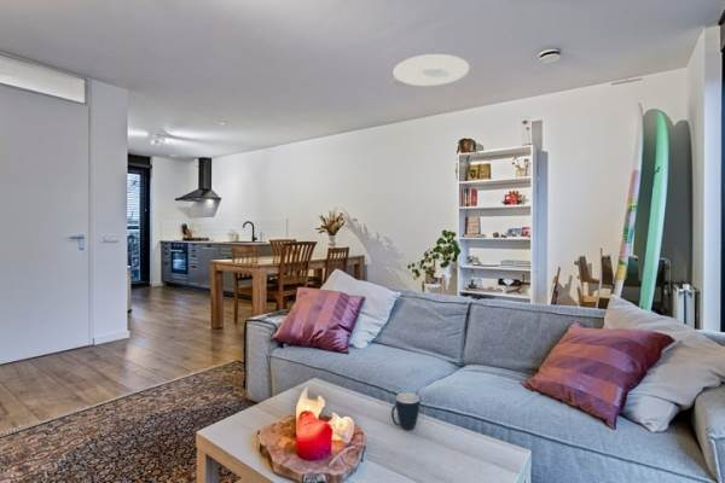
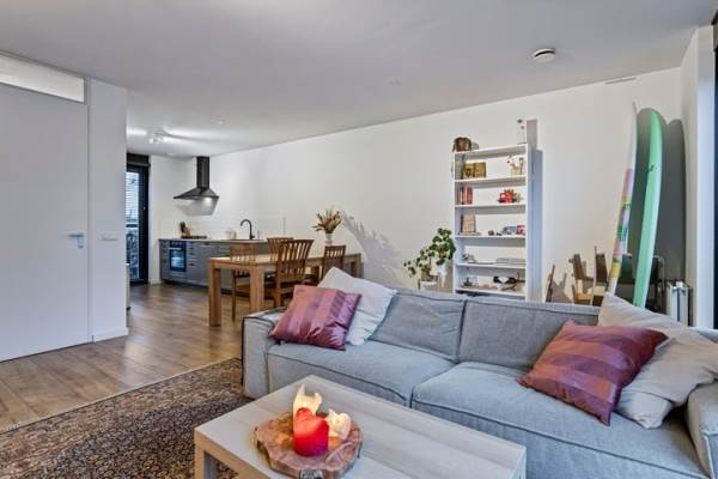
- ceiling light [393,53,470,87]
- mug [390,392,420,431]
